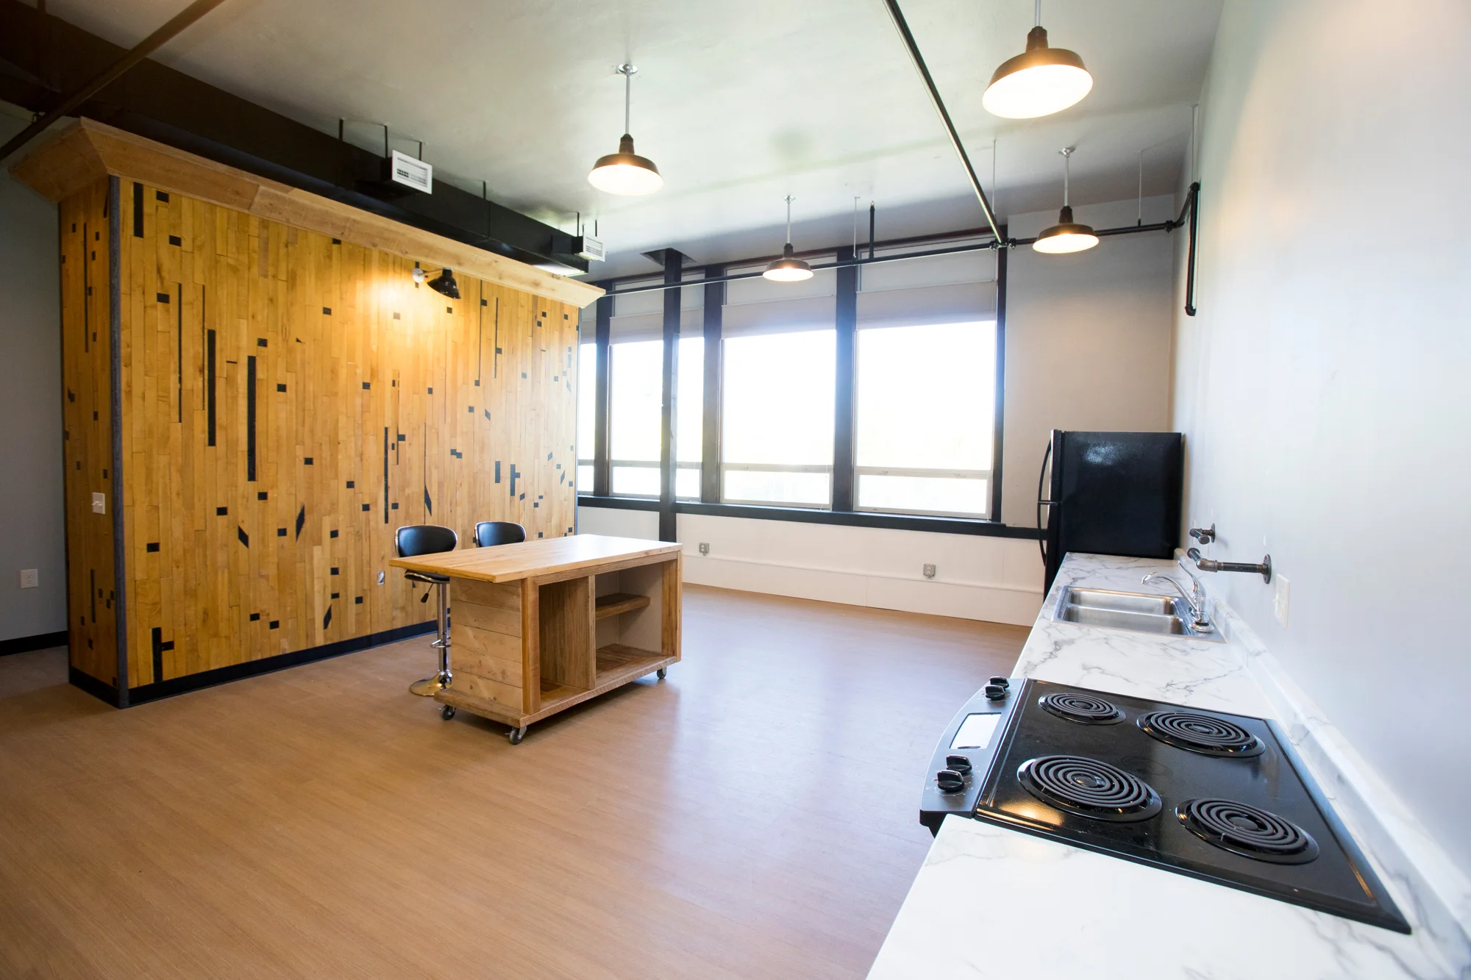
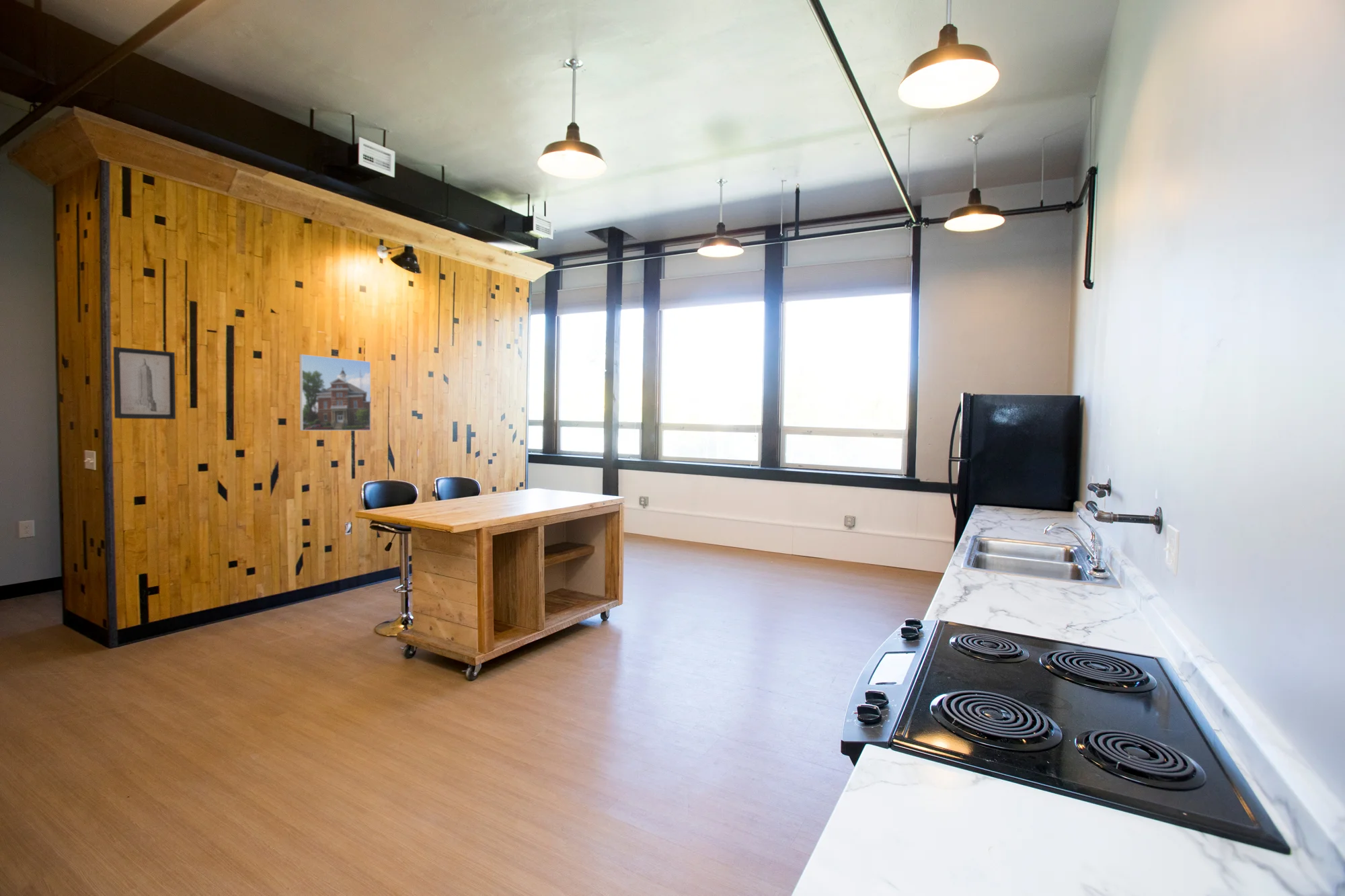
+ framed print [299,354,371,432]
+ wall art [113,346,176,420]
